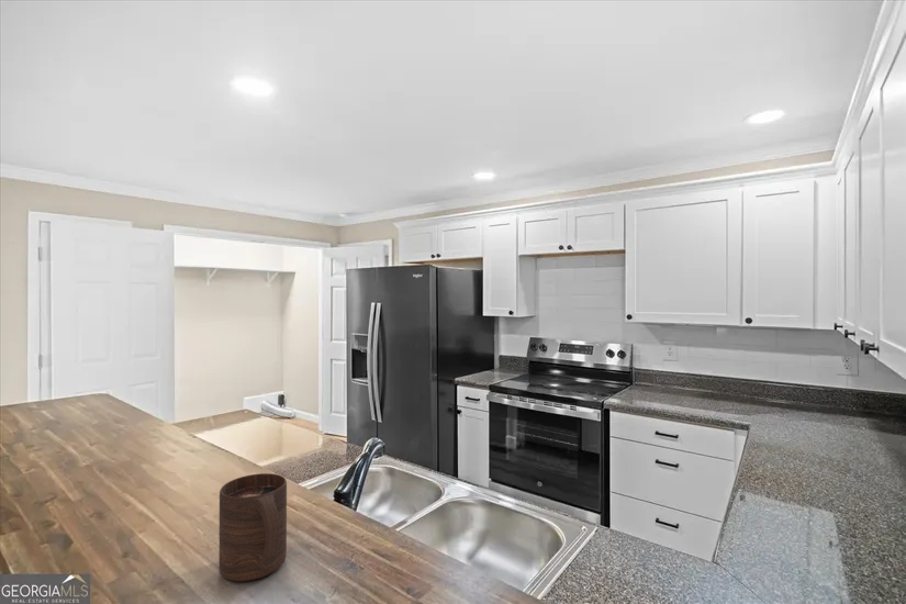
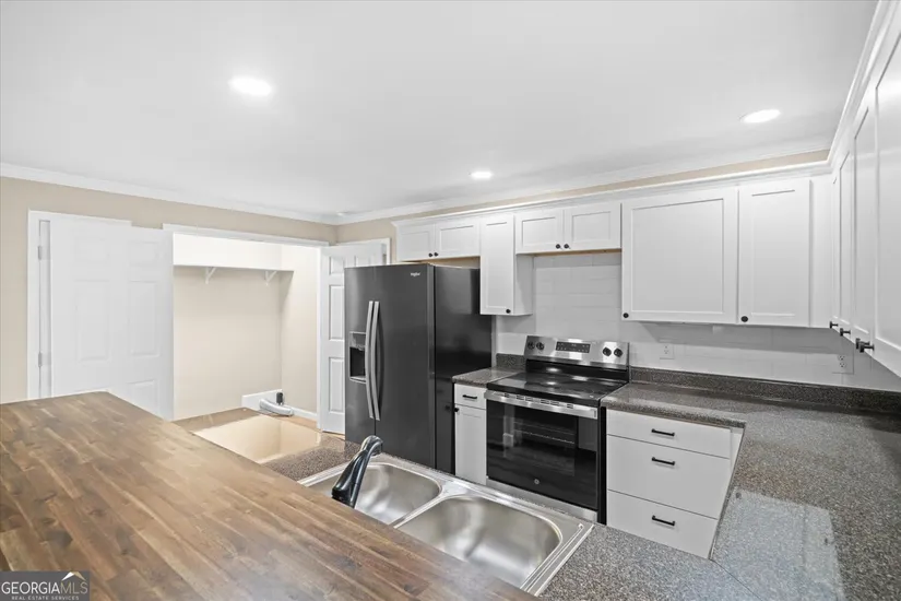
- cup [219,472,288,582]
